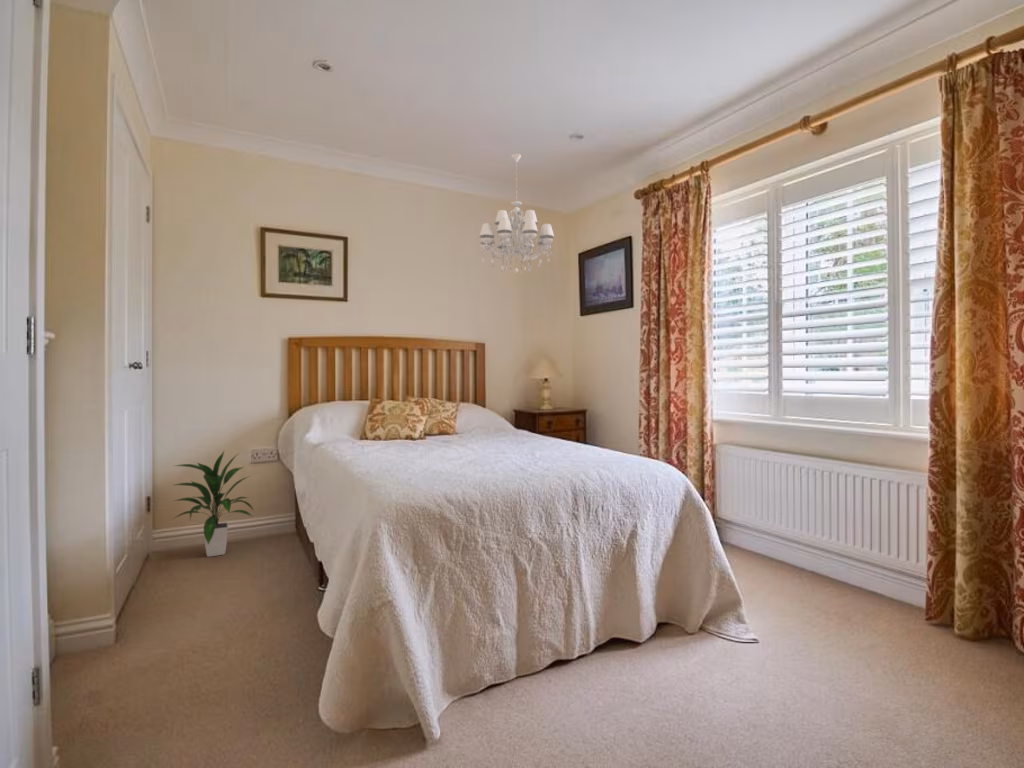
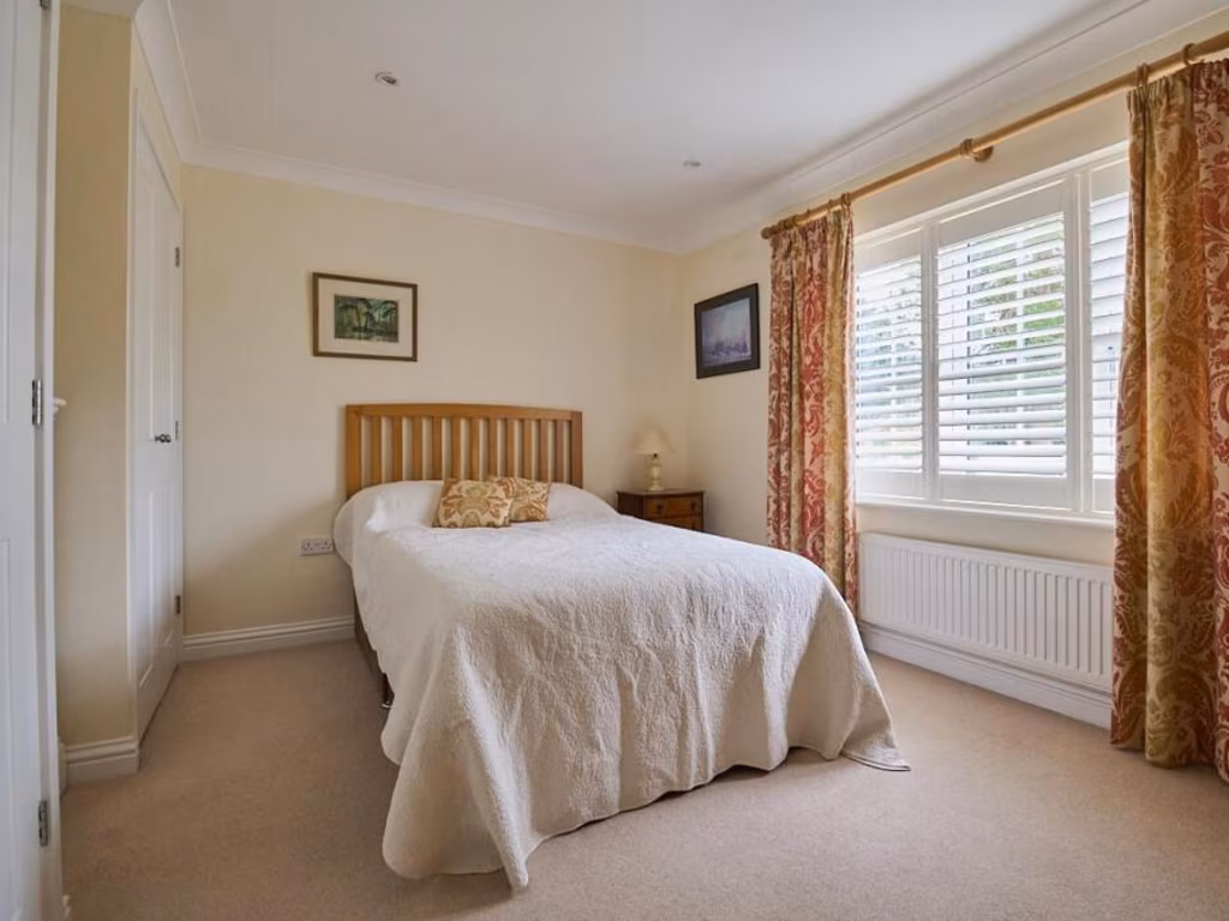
- chandelier [478,153,555,275]
- indoor plant [166,450,255,558]
